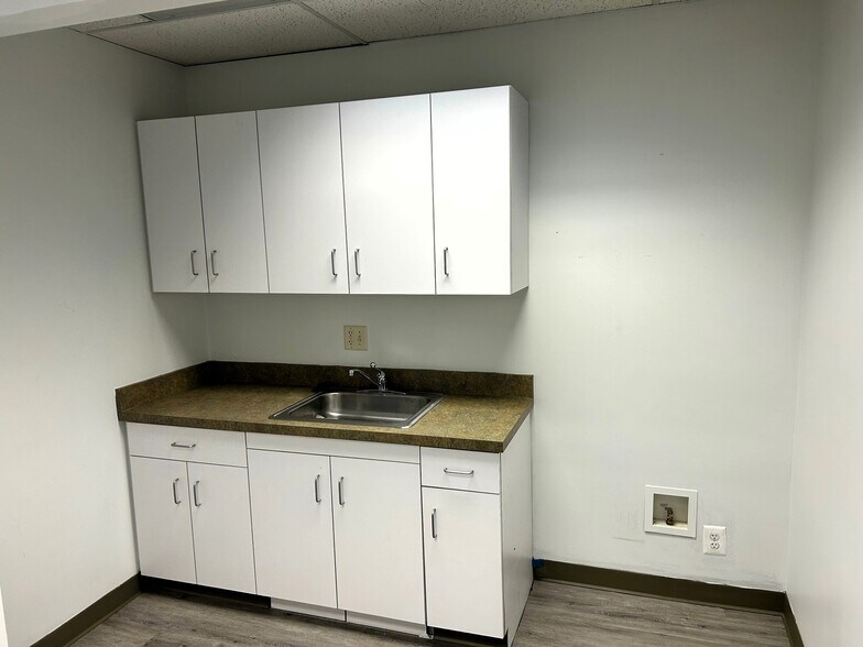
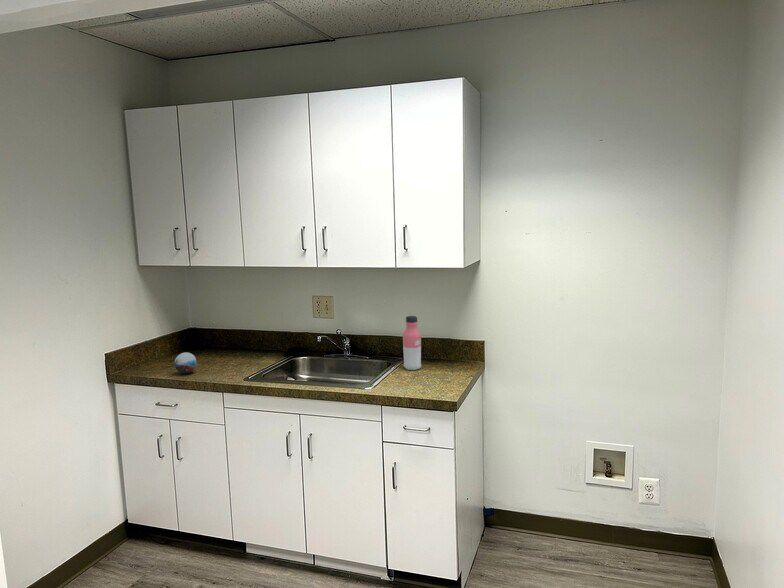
+ water bottle [402,315,422,371]
+ decorative orb [174,351,198,374]
